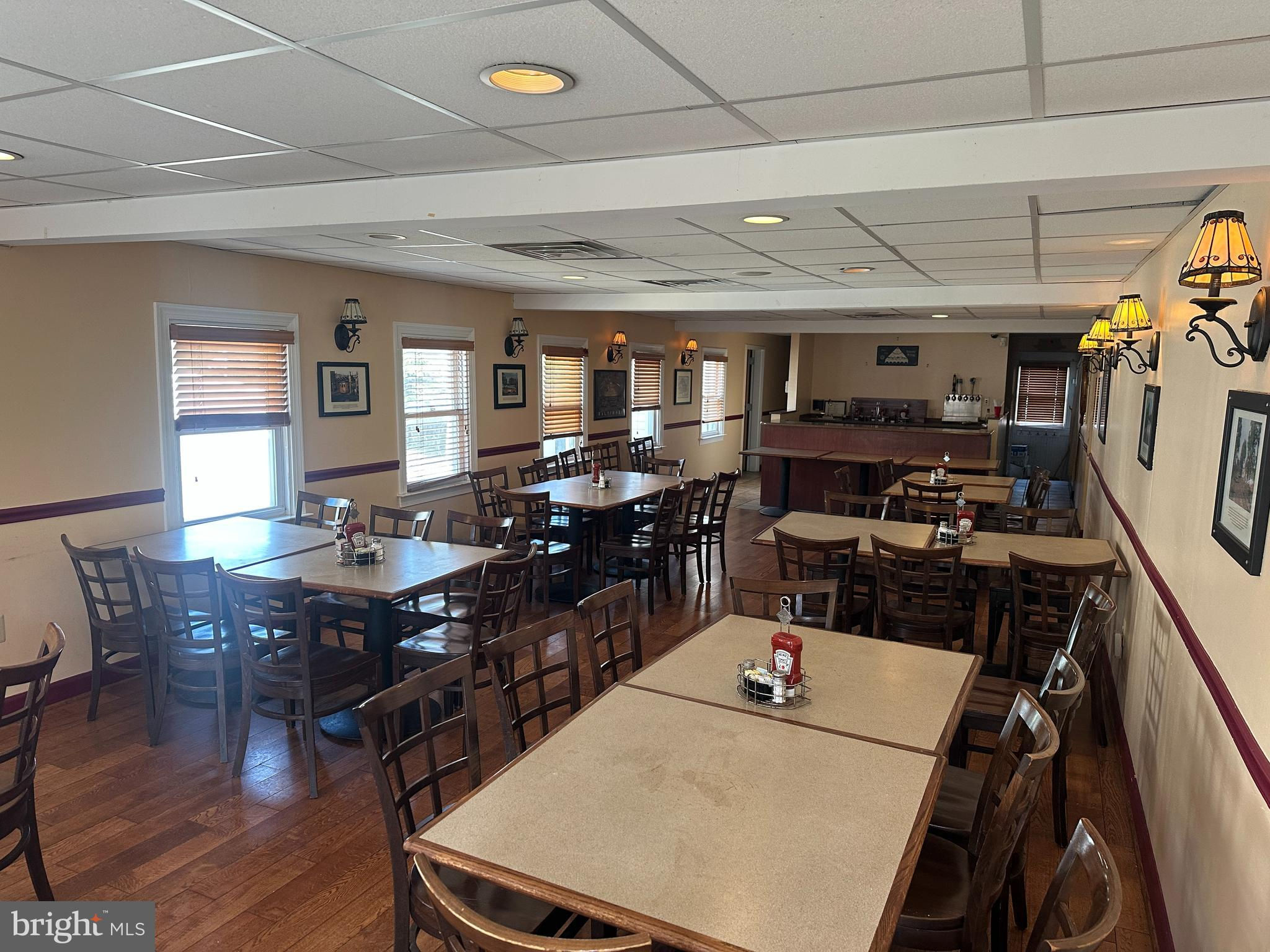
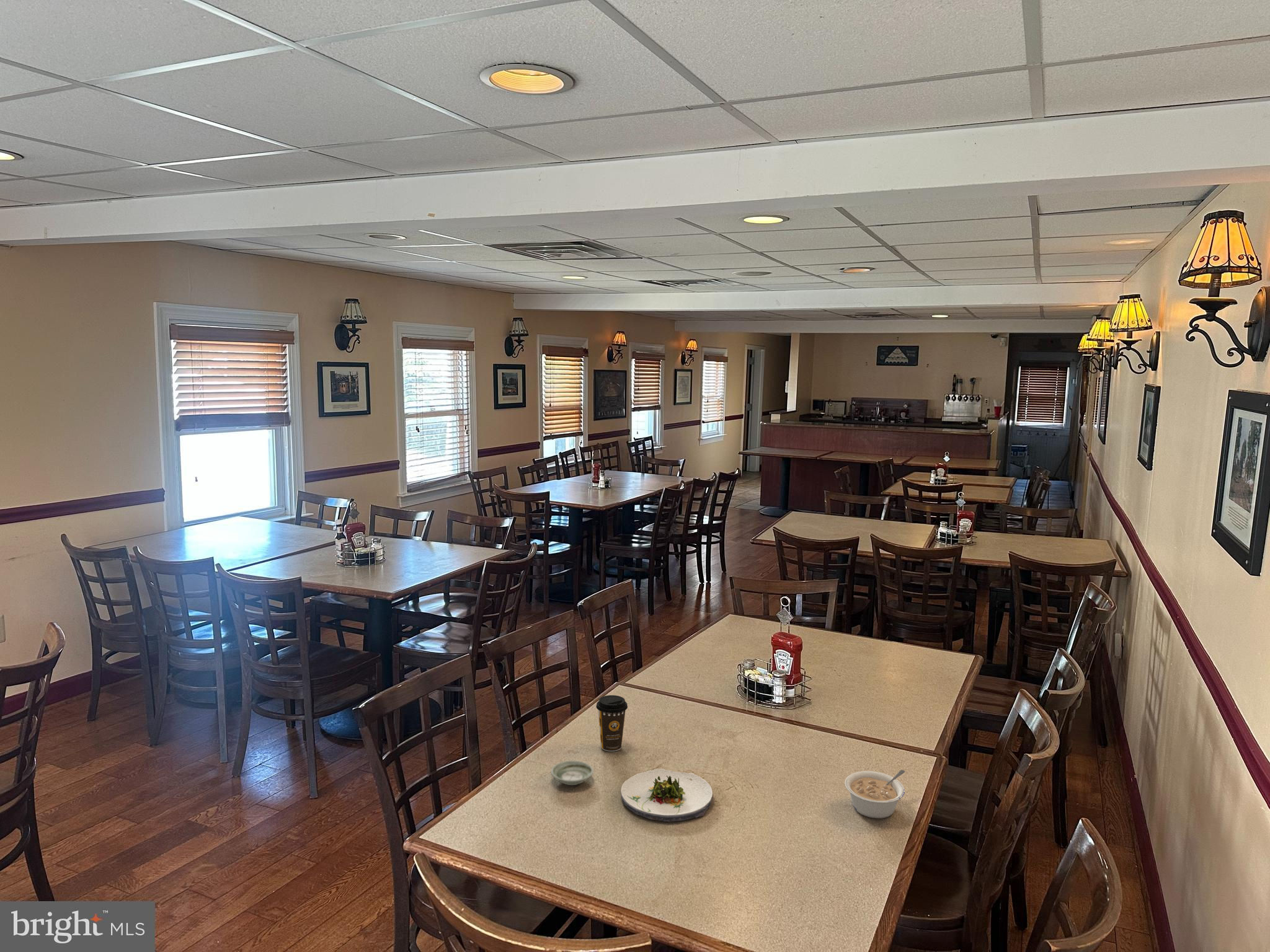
+ salad plate [620,768,713,822]
+ coffee cup [595,695,628,752]
+ legume [844,769,905,819]
+ saucer [550,760,594,786]
